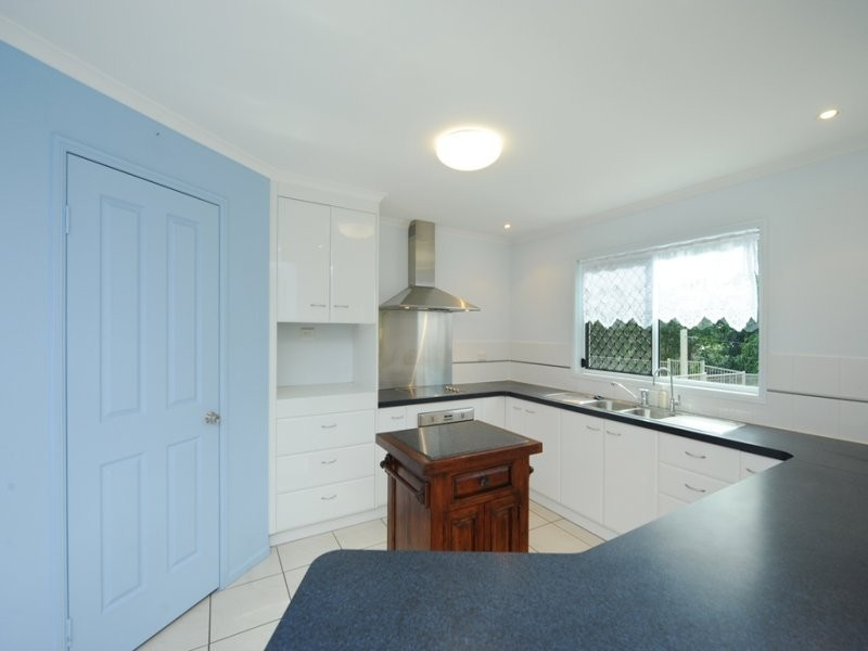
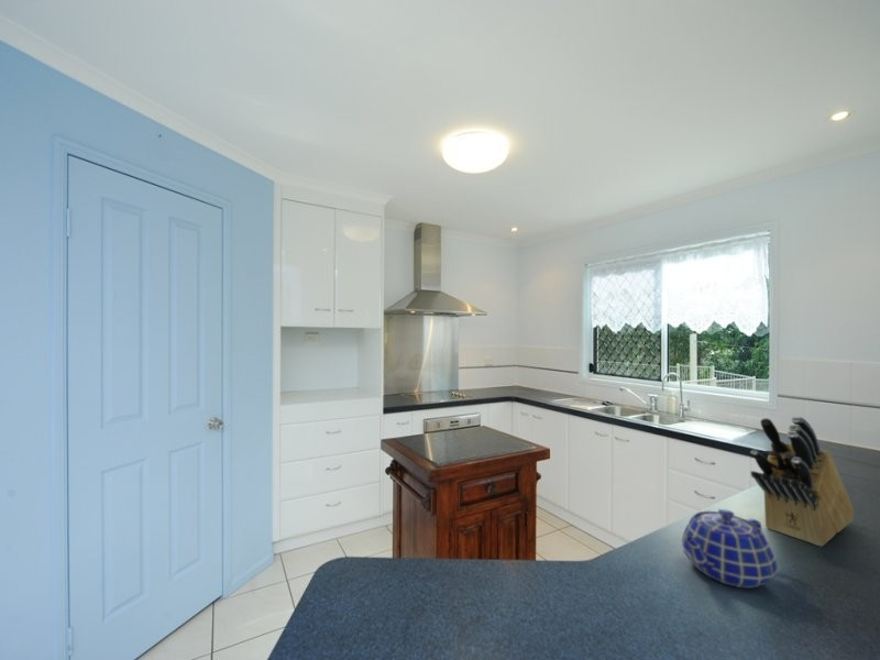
+ knife block [749,416,856,548]
+ teapot [681,508,779,590]
